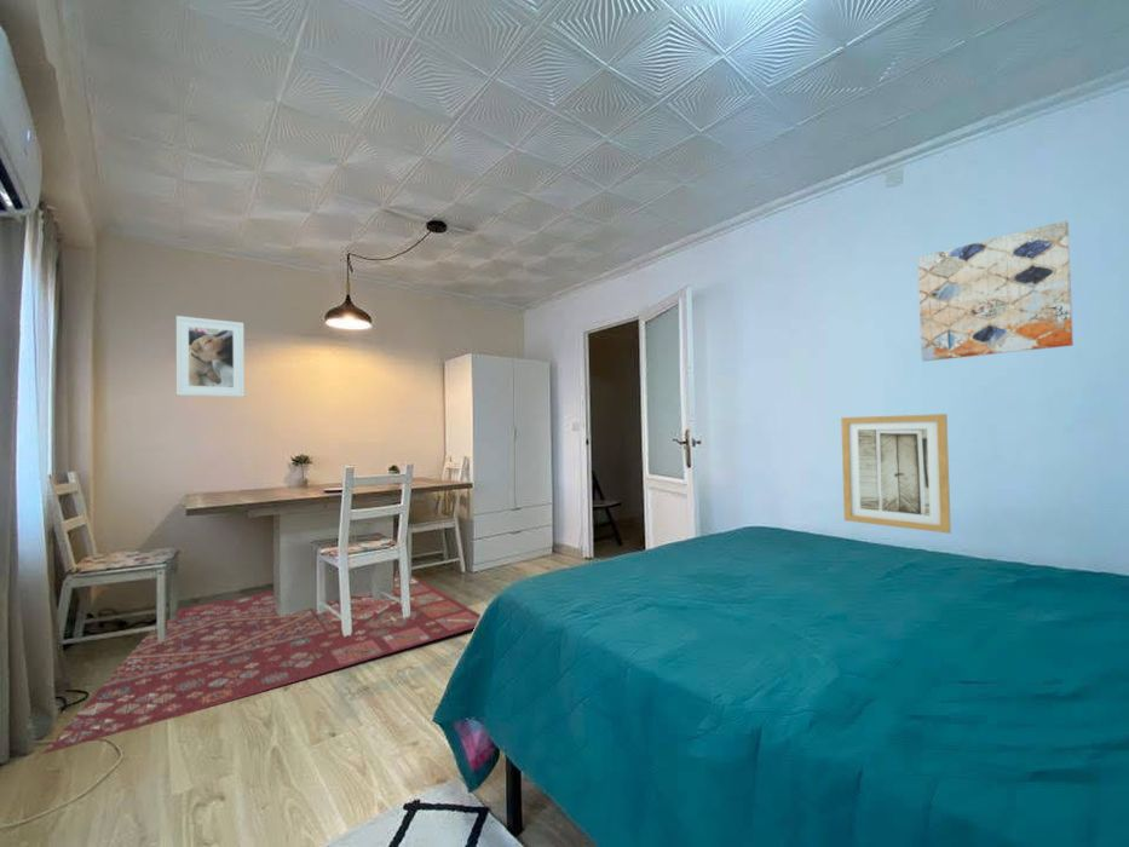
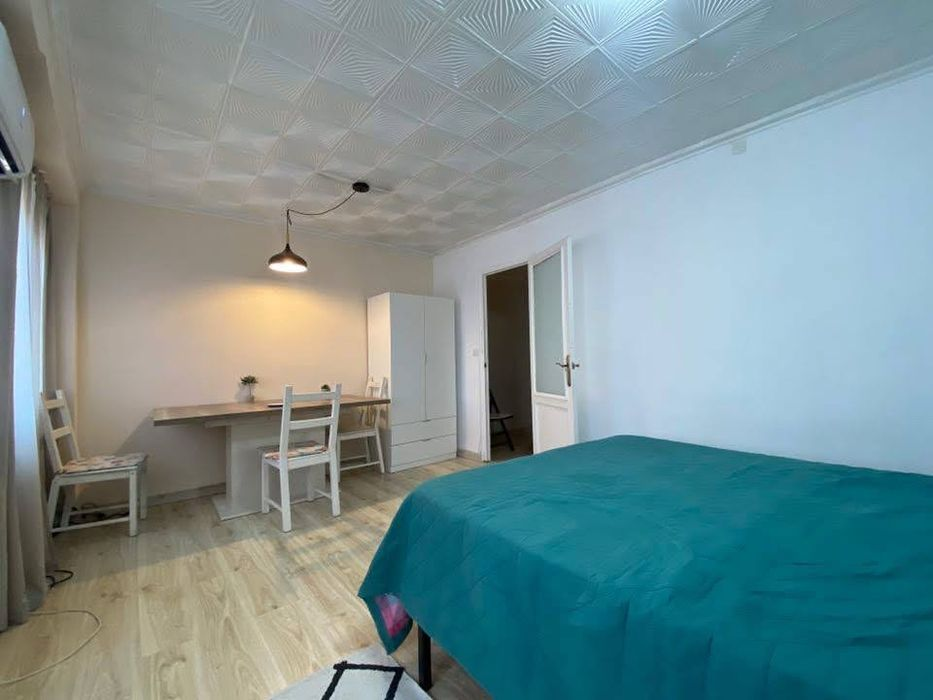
- rug [41,567,482,755]
- wall art [840,413,952,535]
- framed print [175,315,246,398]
- wall art [917,220,1075,363]
